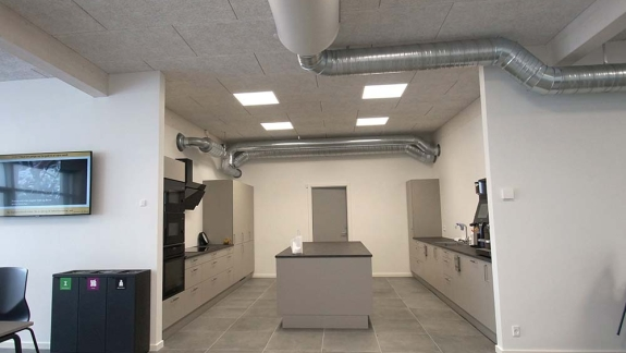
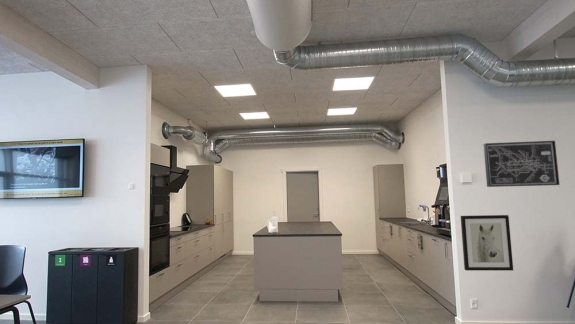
+ wall art [460,214,514,272]
+ wall art [483,140,561,188]
